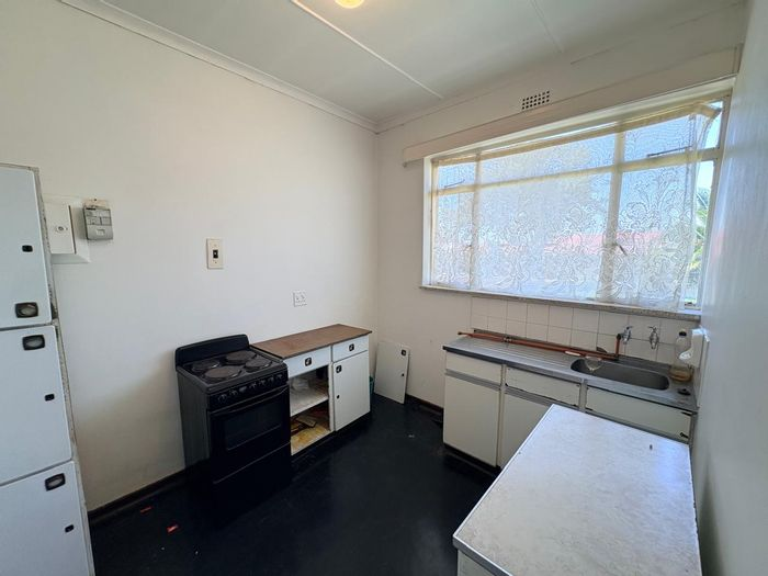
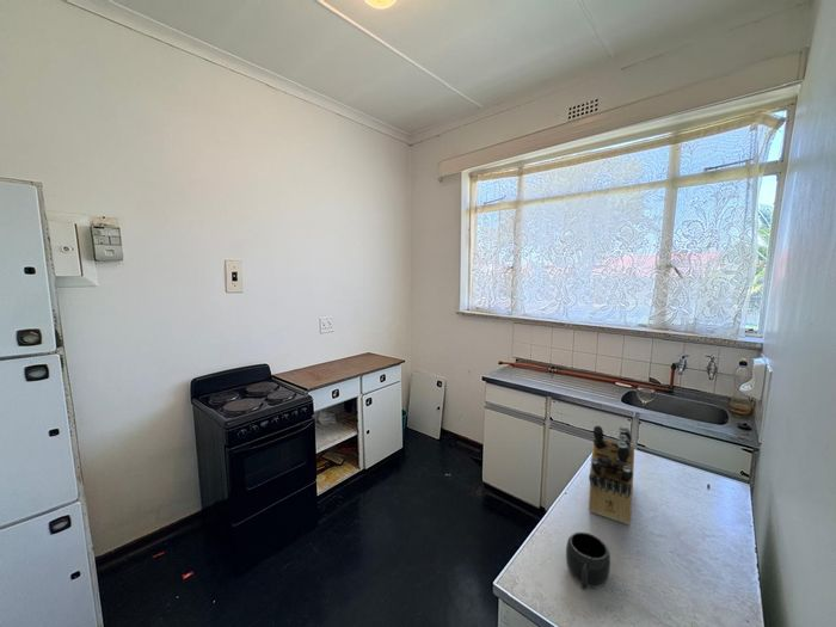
+ mug [565,531,611,592]
+ knife block [588,425,635,525]
